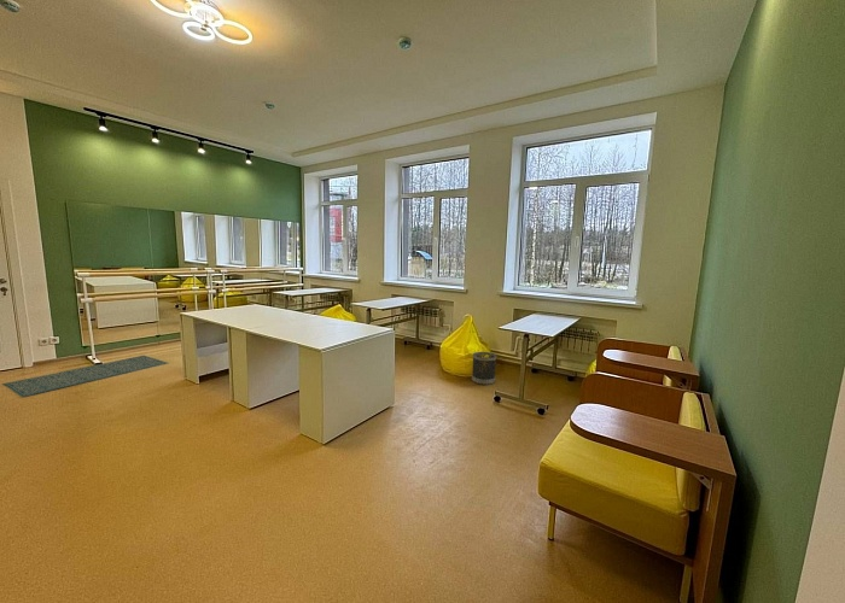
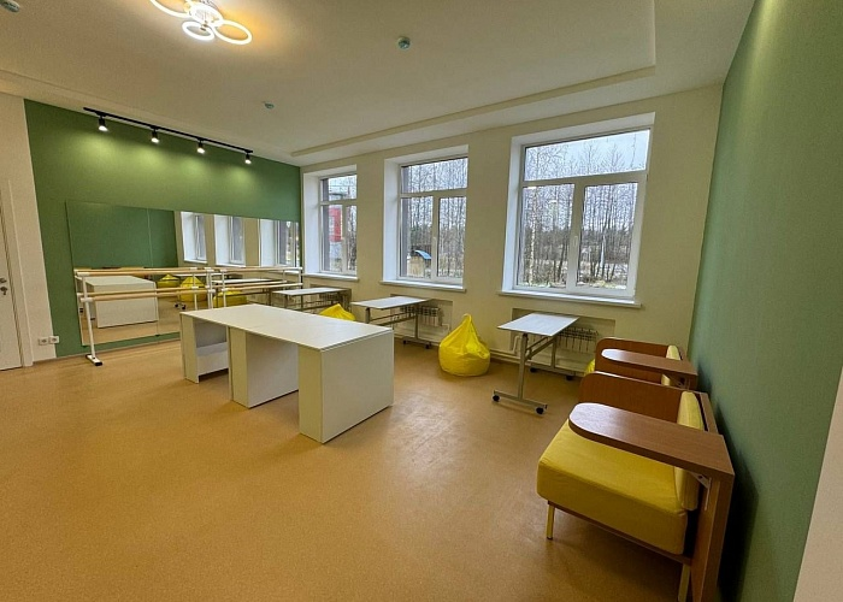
- rug [0,355,168,398]
- wastebasket [471,351,497,386]
